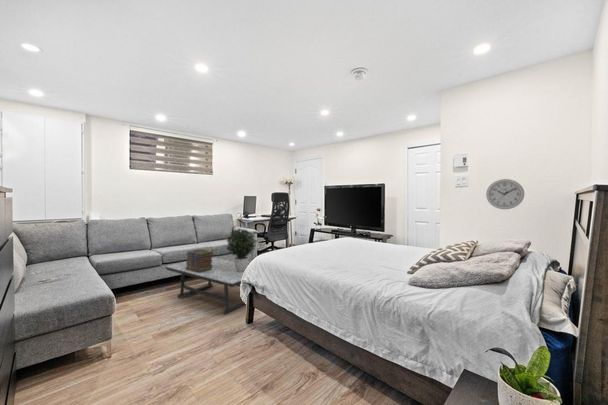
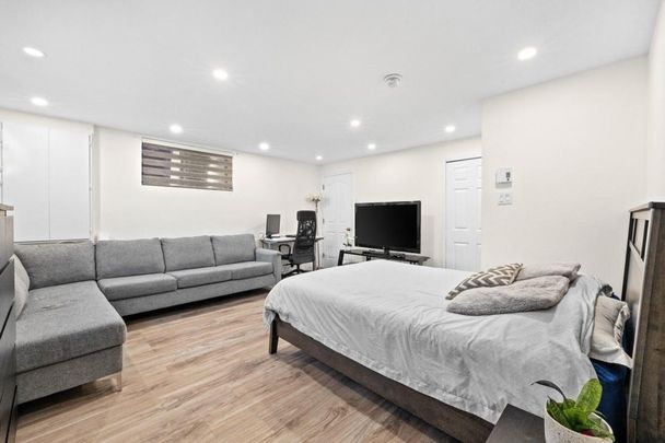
- book stack [185,248,214,273]
- potted plant [225,227,259,272]
- coffee table [164,257,246,315]
- wall clock [485,178,525,210]
